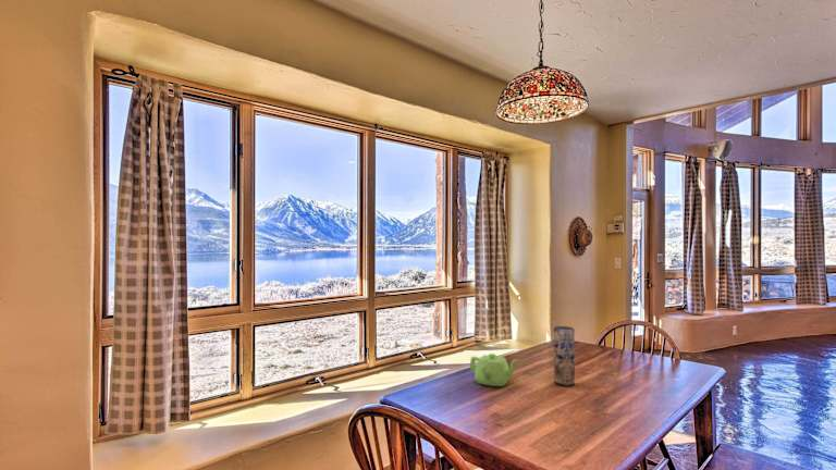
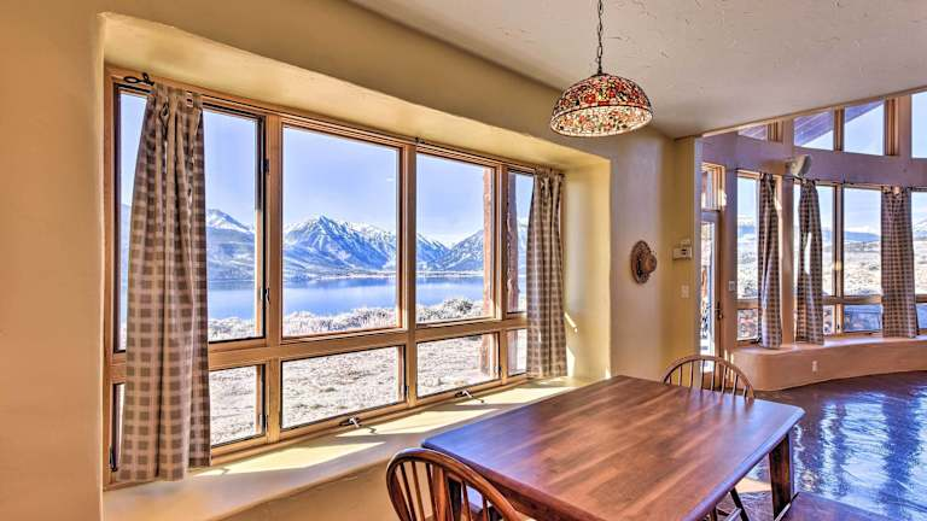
- vase [553,325,576,387]
- teapot [468,352,520,387]
